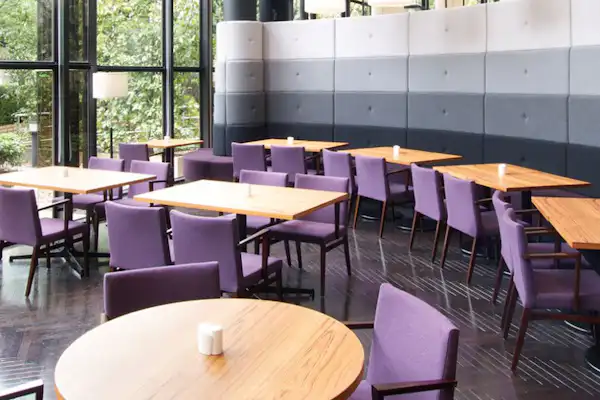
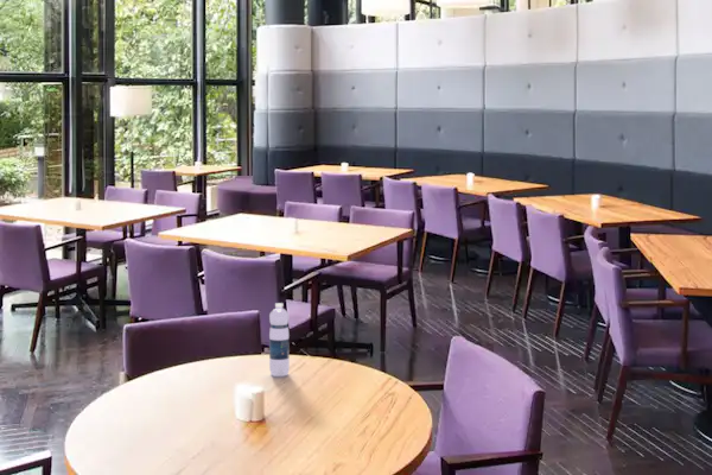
+ water bottle [268,302,291,378]
